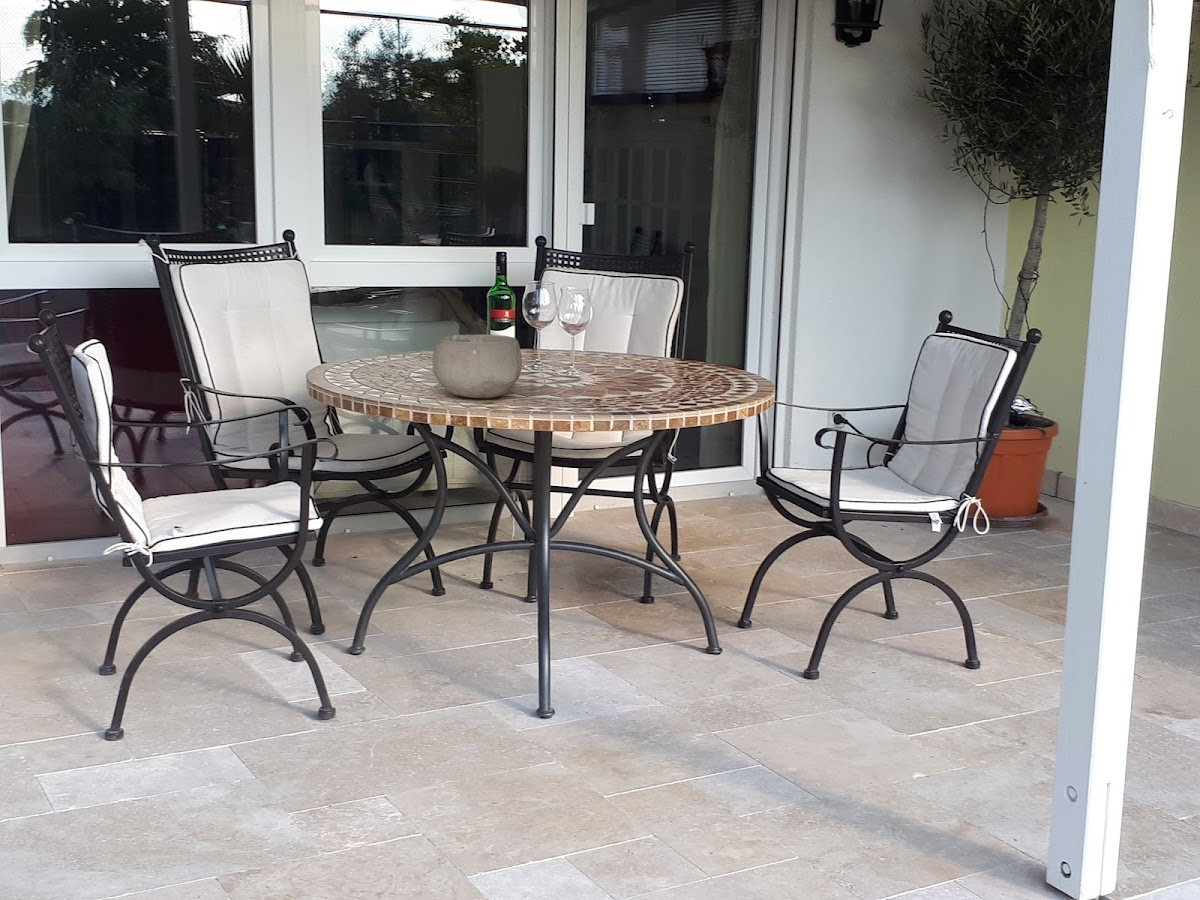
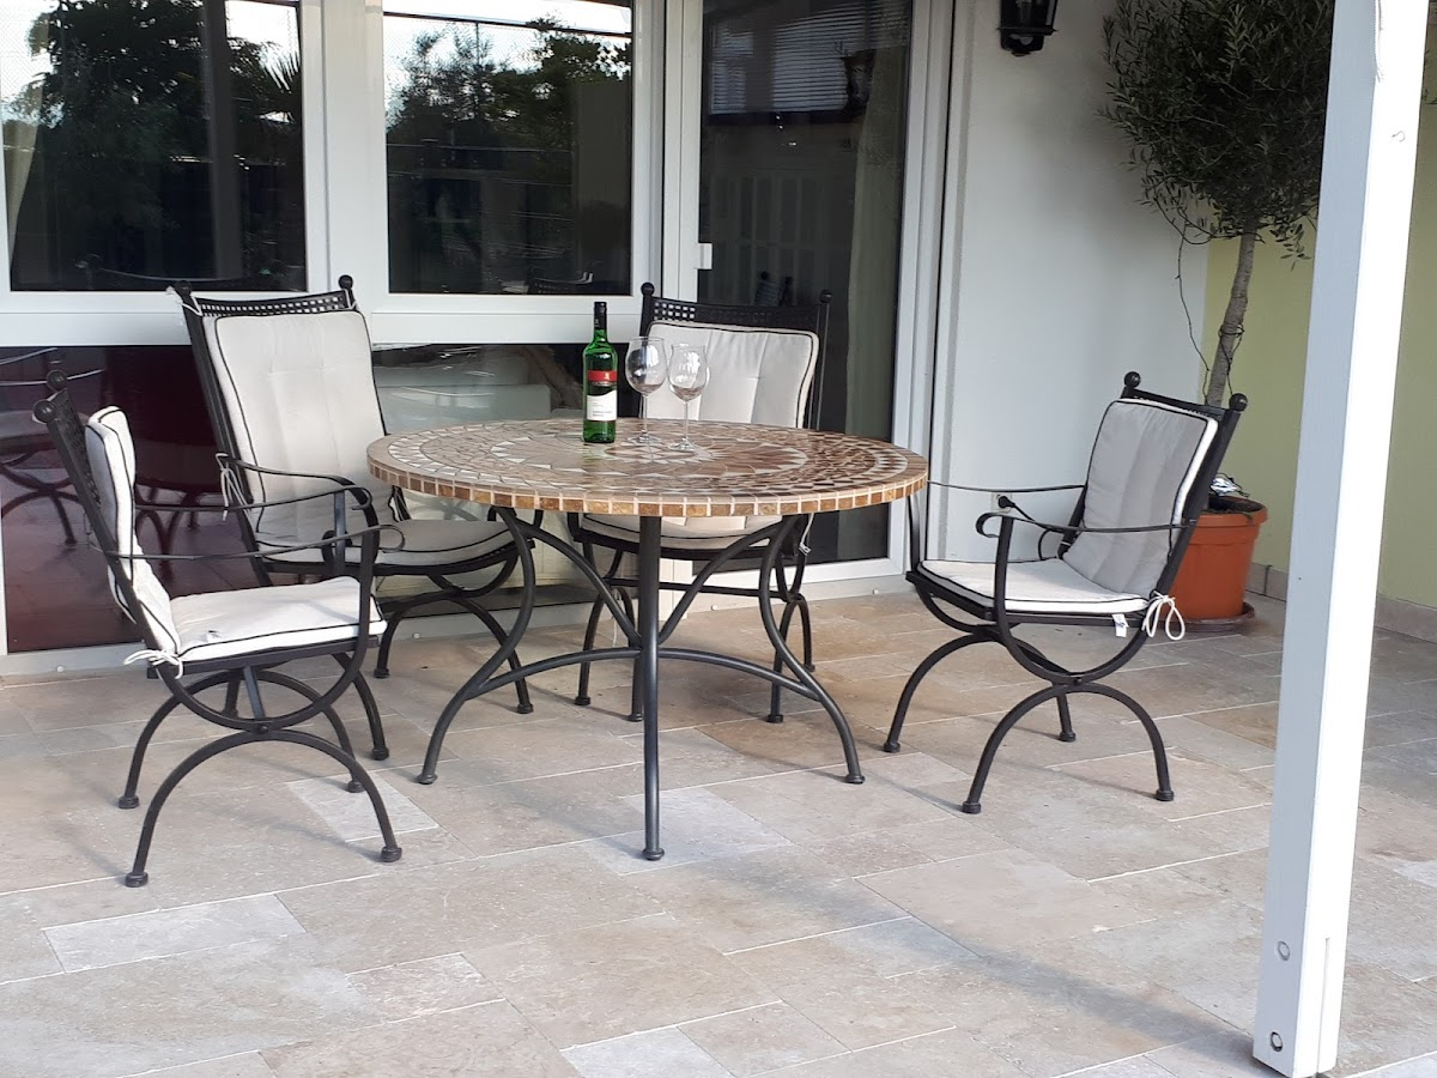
- bowl [432,333,523,399]
